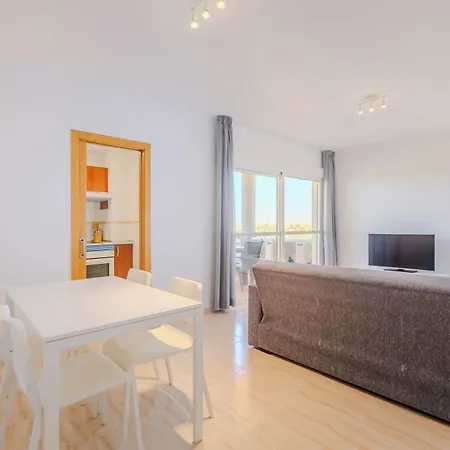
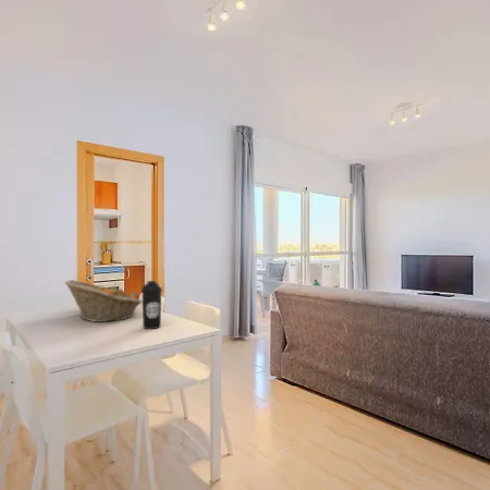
+ water bottle [140,280,163,330]
+ fruit basket [63,279,143,323]
